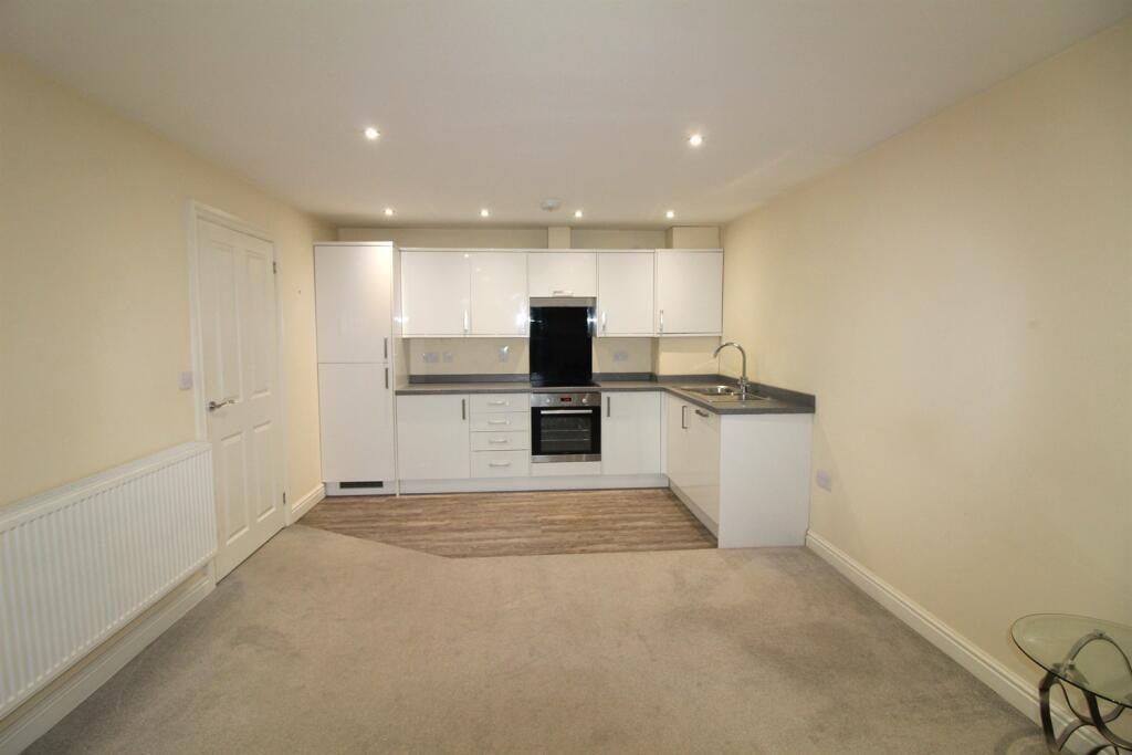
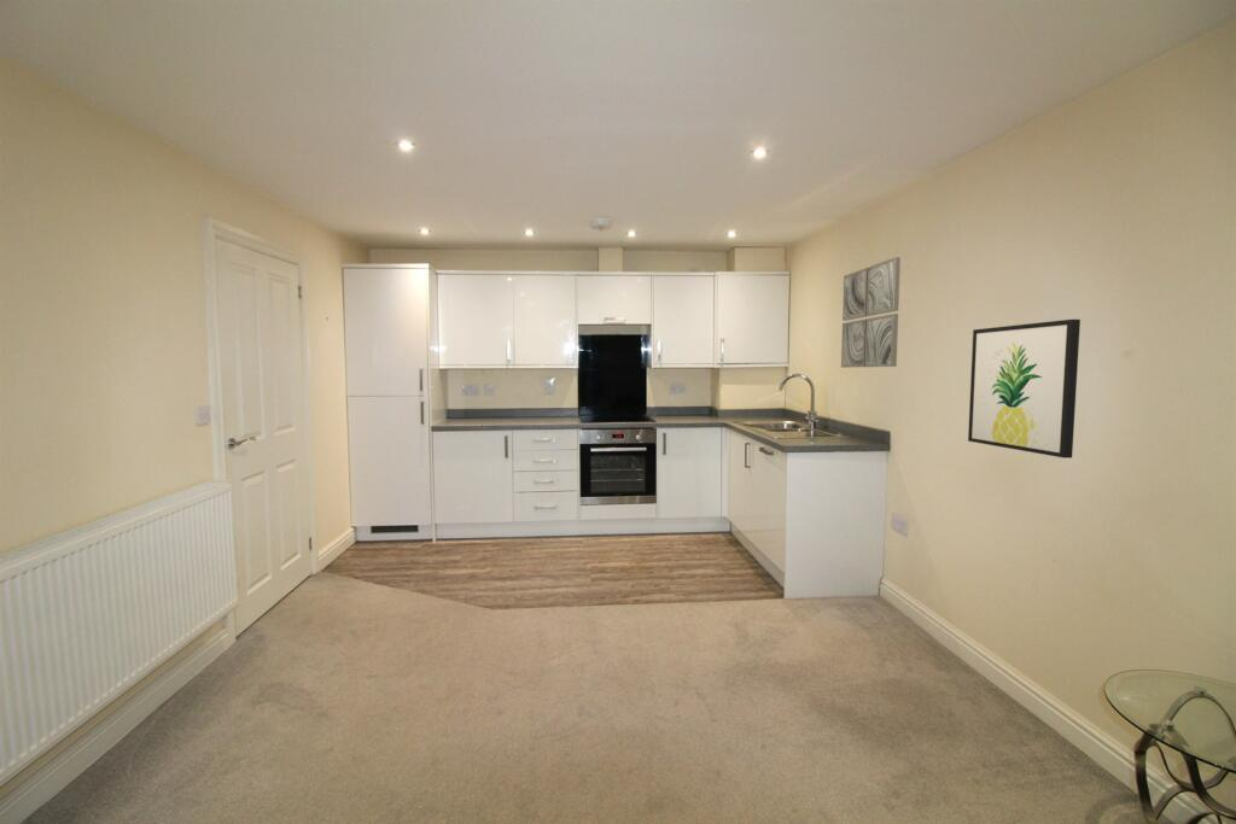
+ wall art [967,319,1082,460]
+ wall art [840,256,902,369]
